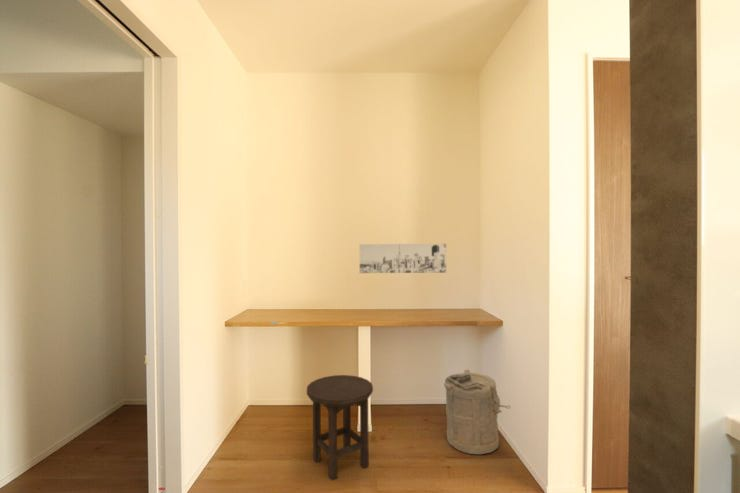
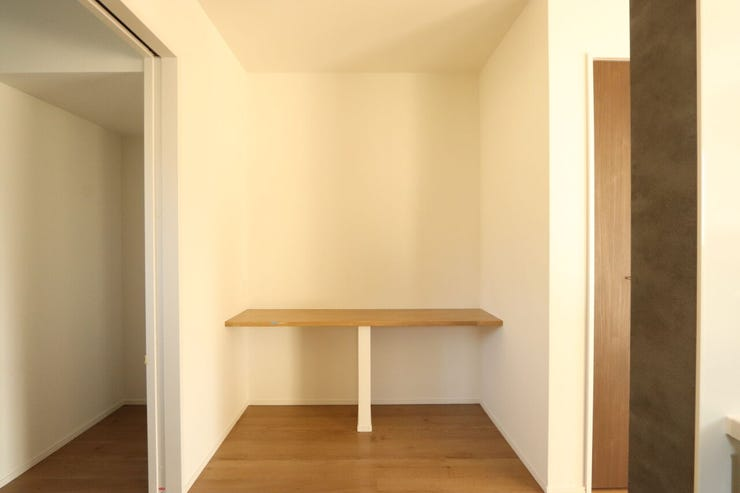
- laundry hamper [443,369,511,455]
- stool [306,374,374,481]
- wall art [358,243,447,274]
